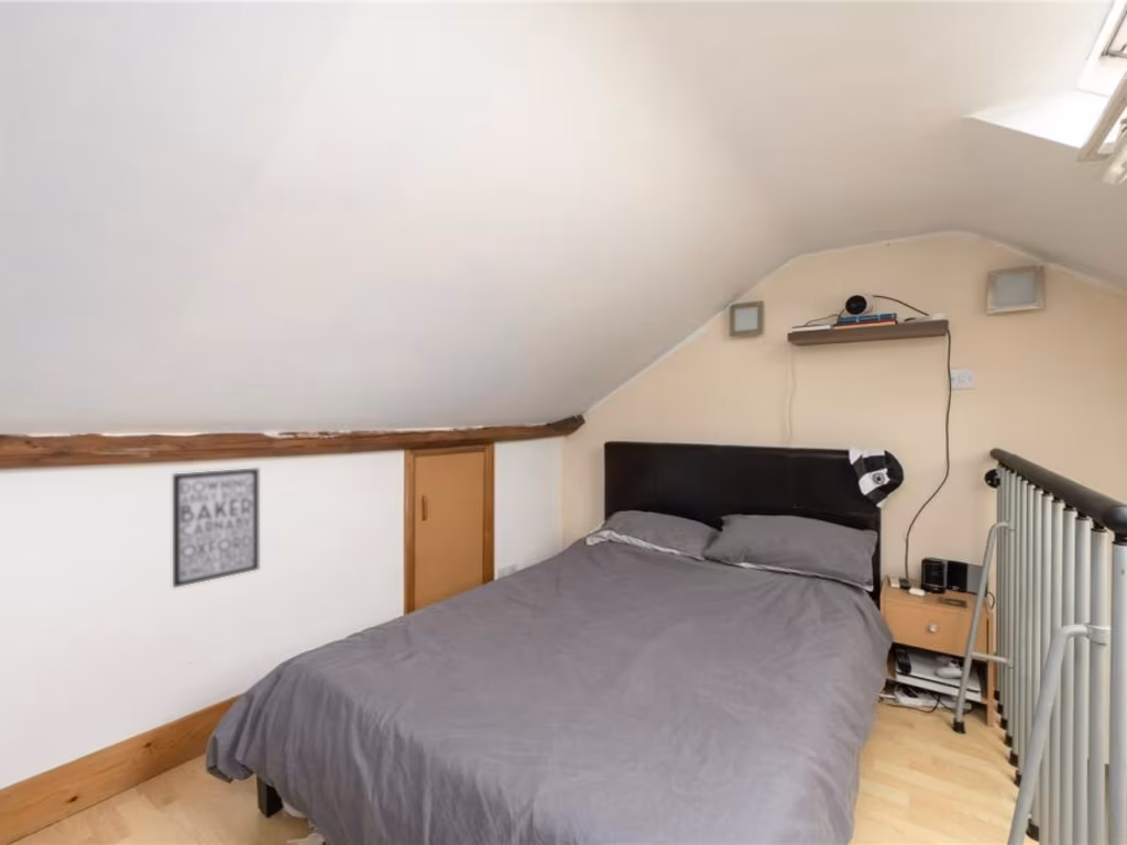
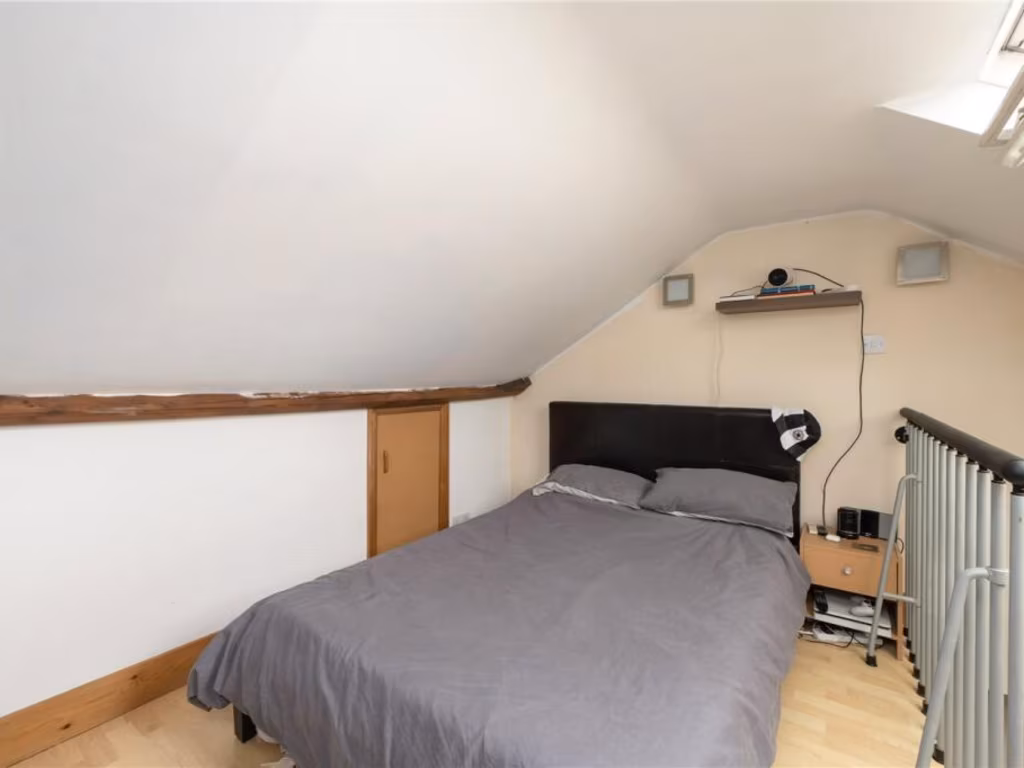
- wall art [172,467,260,589]
